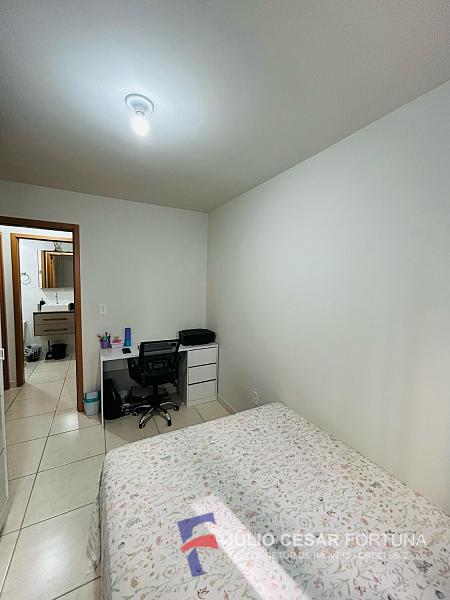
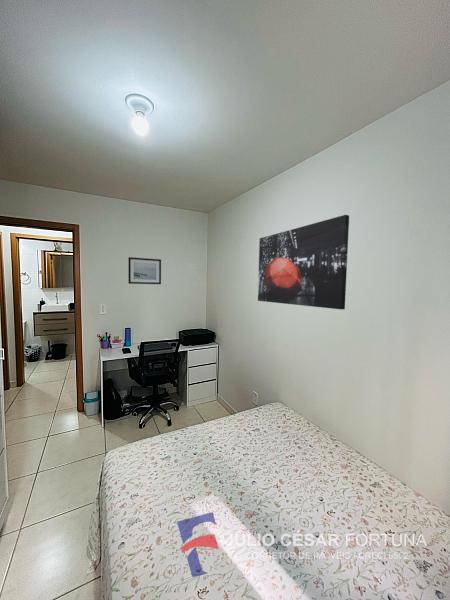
+ wall art [257,214,350,310]
+ wall art [127,256,162,285]
